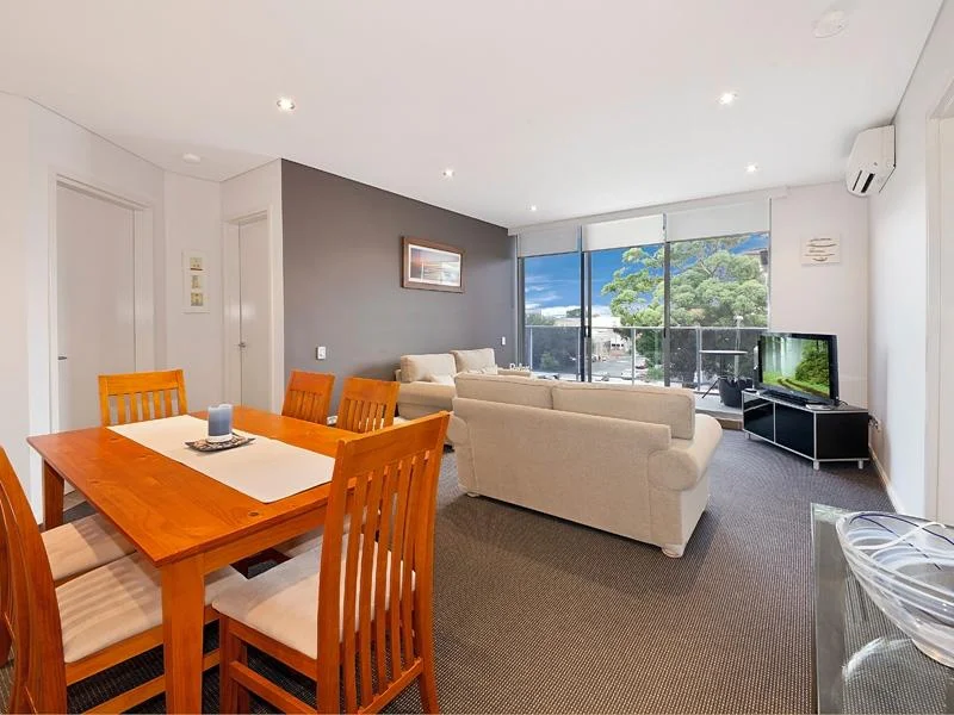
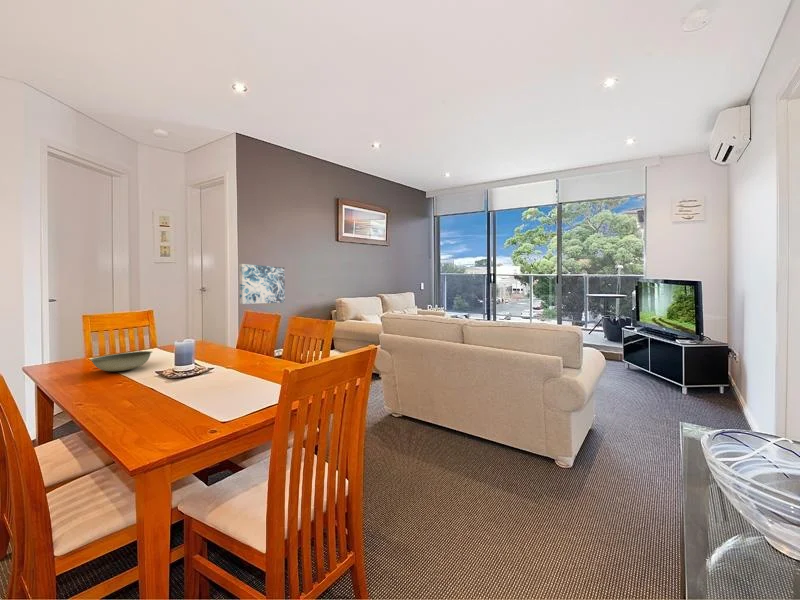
+ wall art [238,263,286,305]
+ bowl [89,350,153,372]
